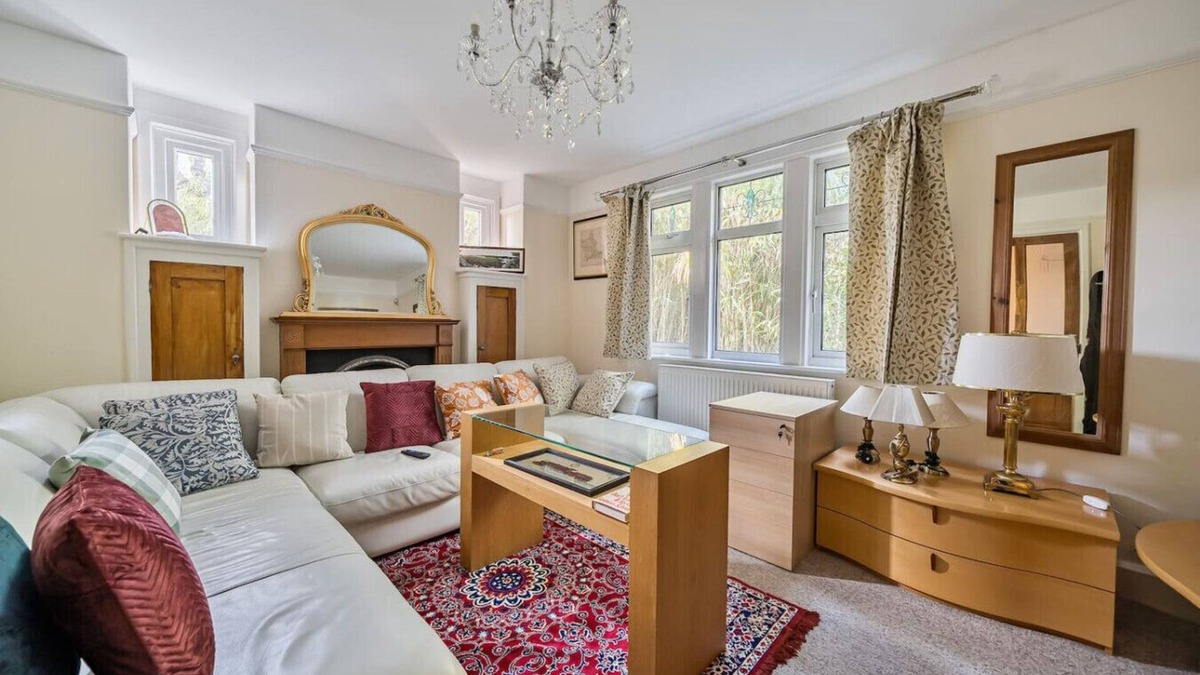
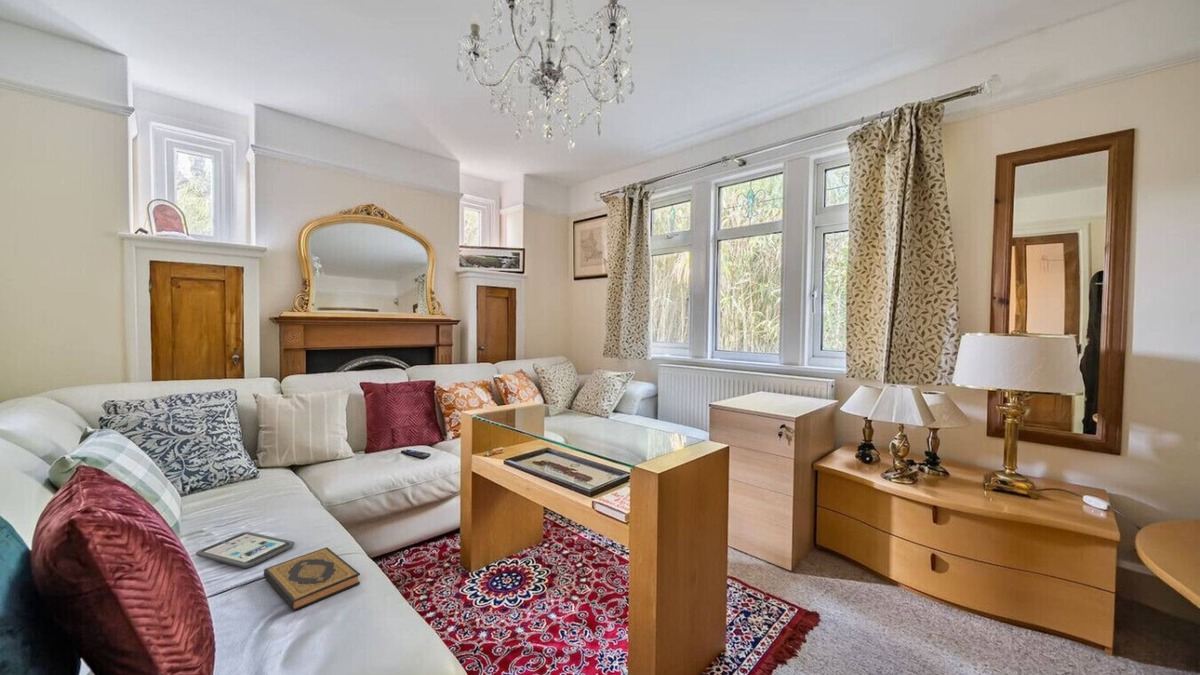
+ tablet [195,531,296,569]
+ hardback book [263,546,361,612]
